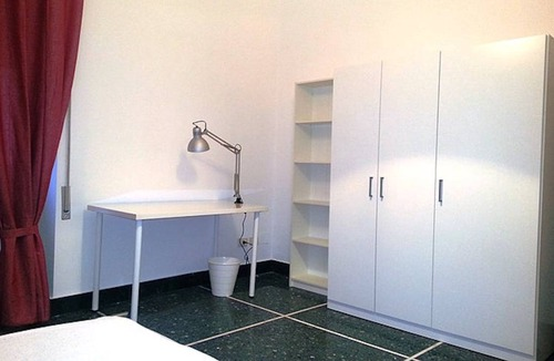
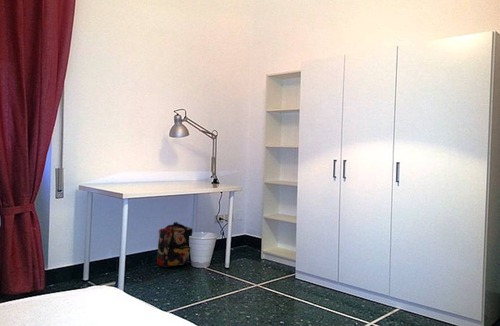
+ backpack [155,221,193,268]
